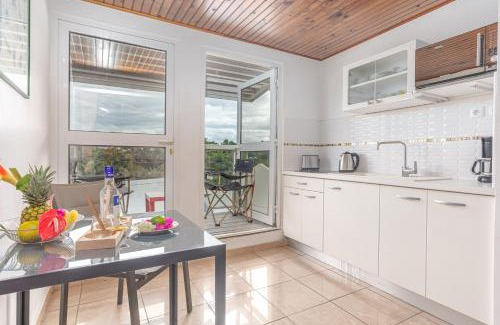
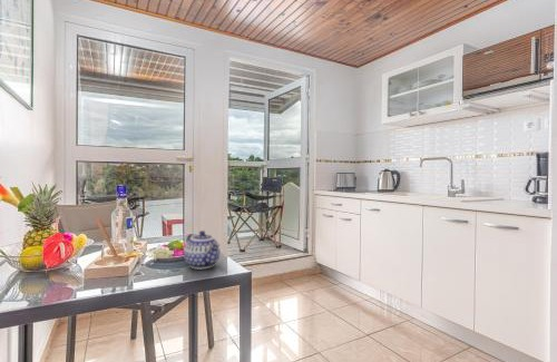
+ teapot [183,229,222,270]
